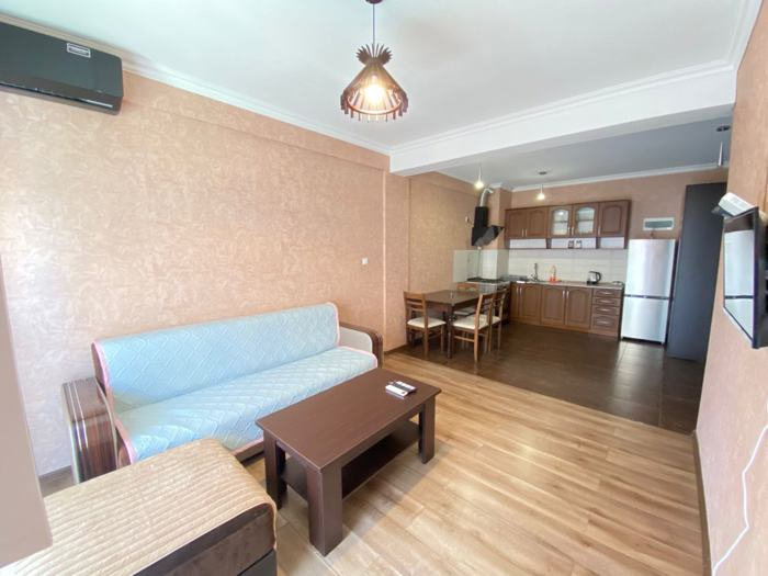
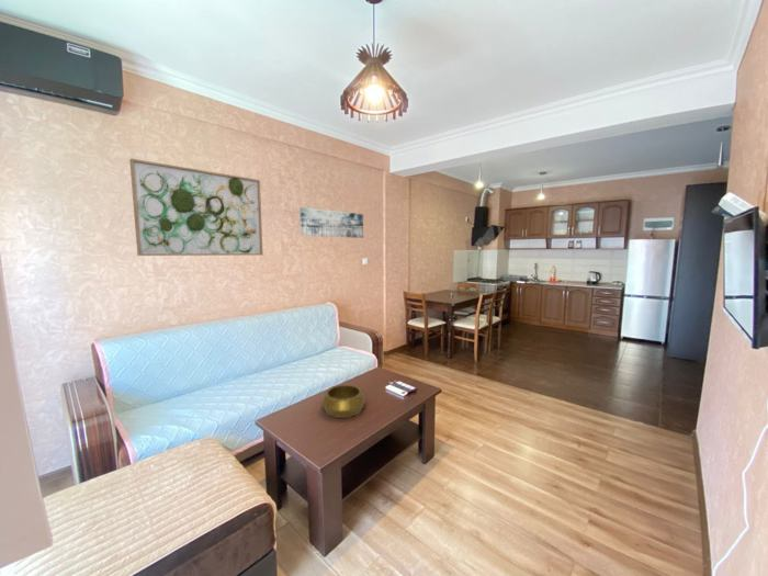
+ decorative bowl [320,384,366,419]
+ wall art [128,157,264,257]
+ wall art [298,206,364,239]
